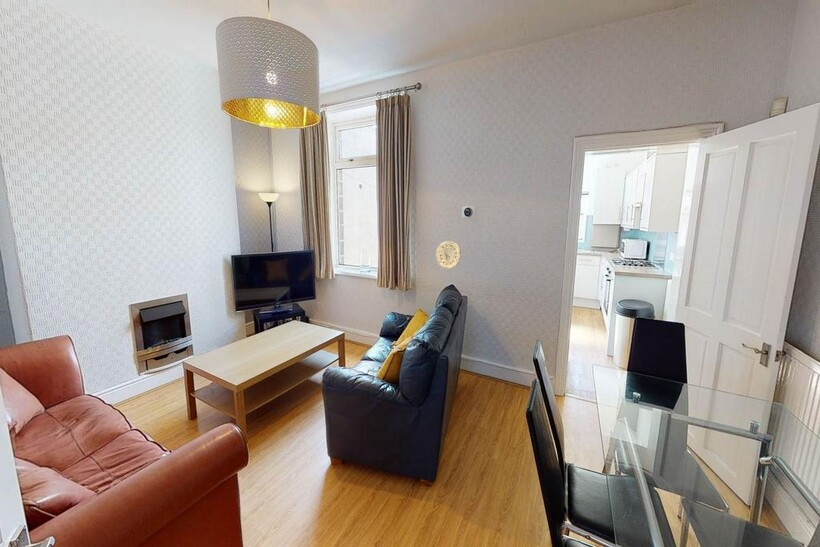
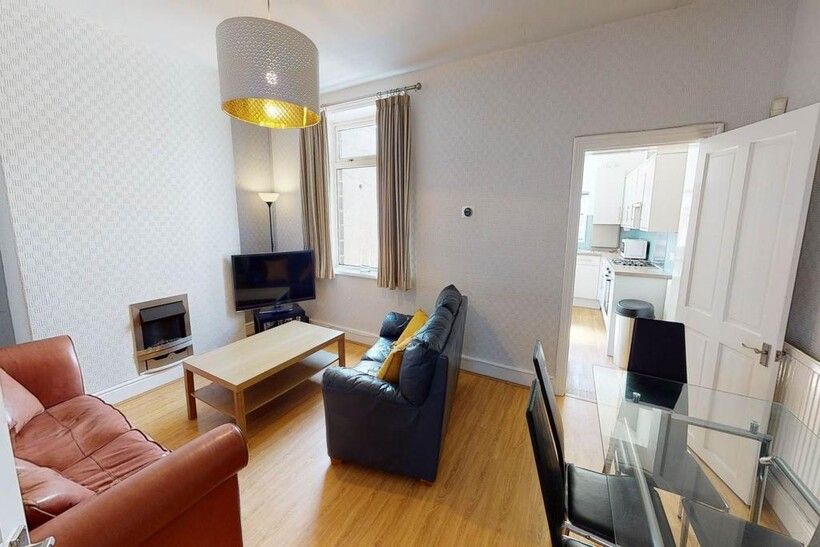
- decorative plate [435,240,462,270]
